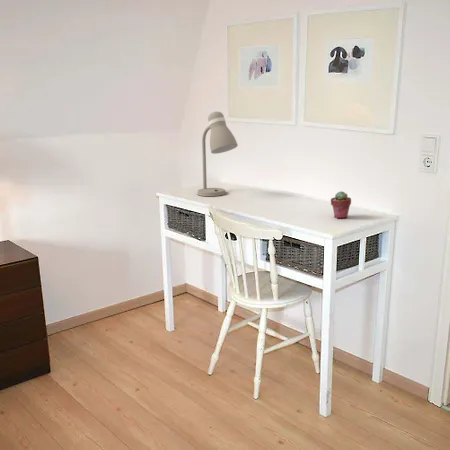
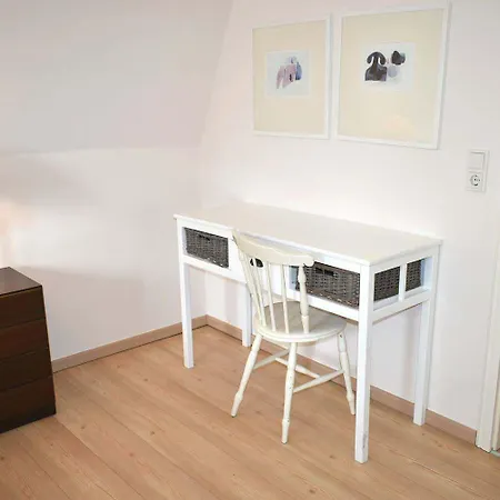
- desk lamp [196,111,239,197]
- potted succulent [330,190,352,219]
